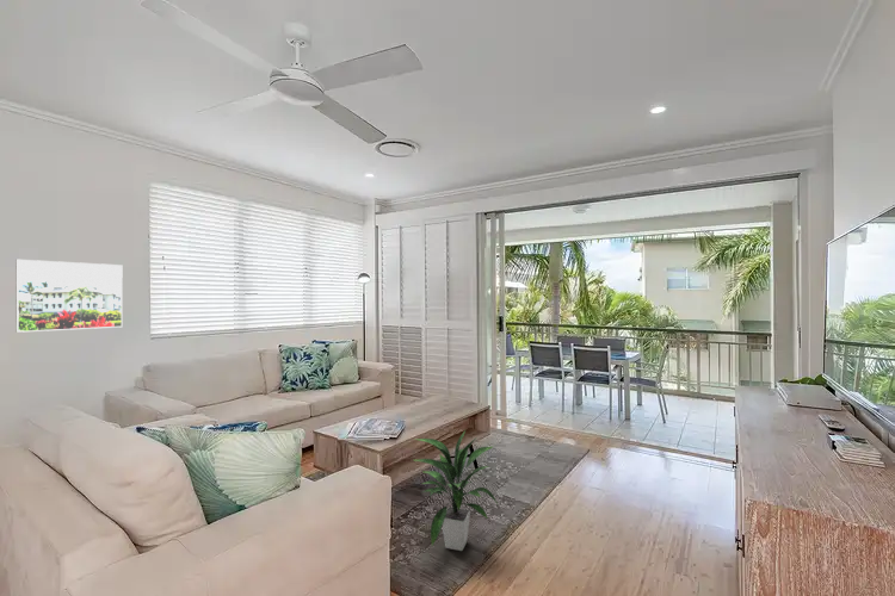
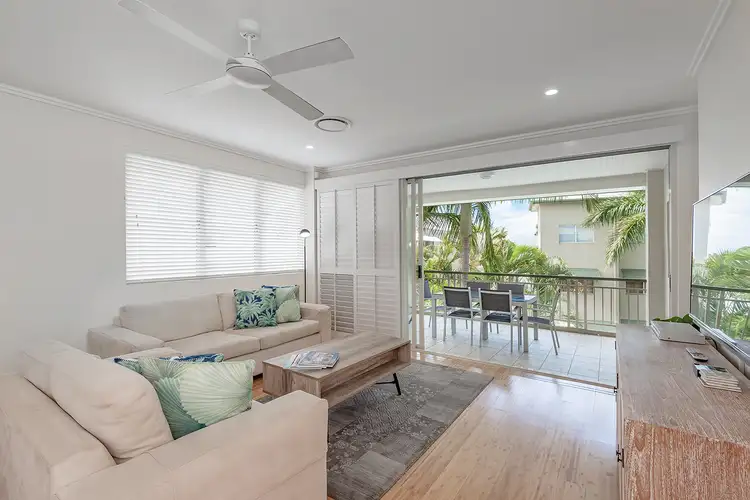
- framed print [14,259,124,334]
- indoor plant [414,429,500,552]
